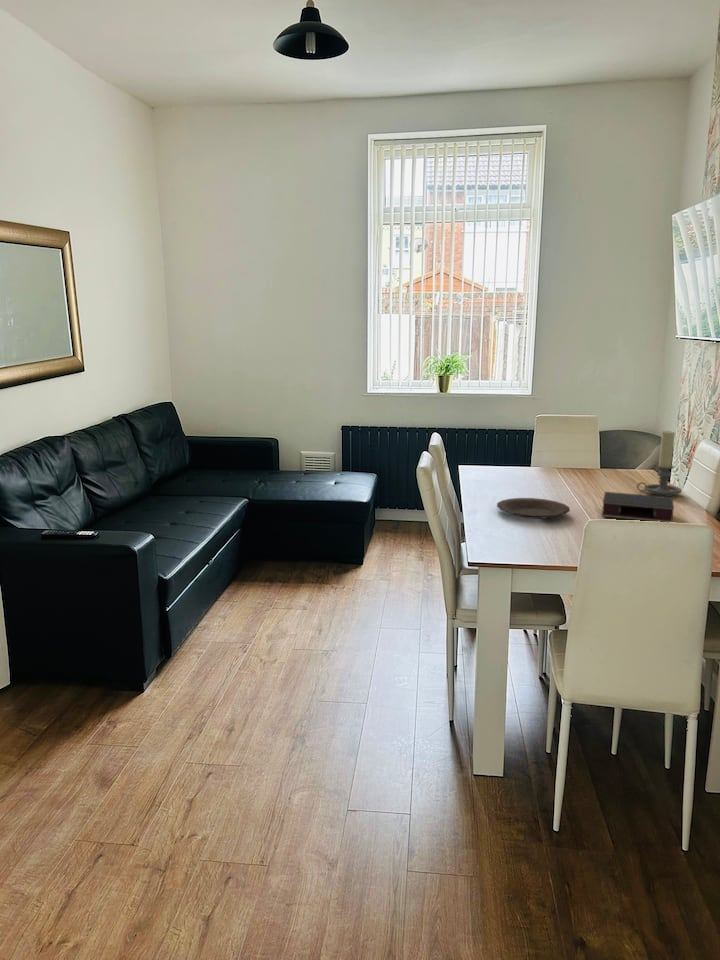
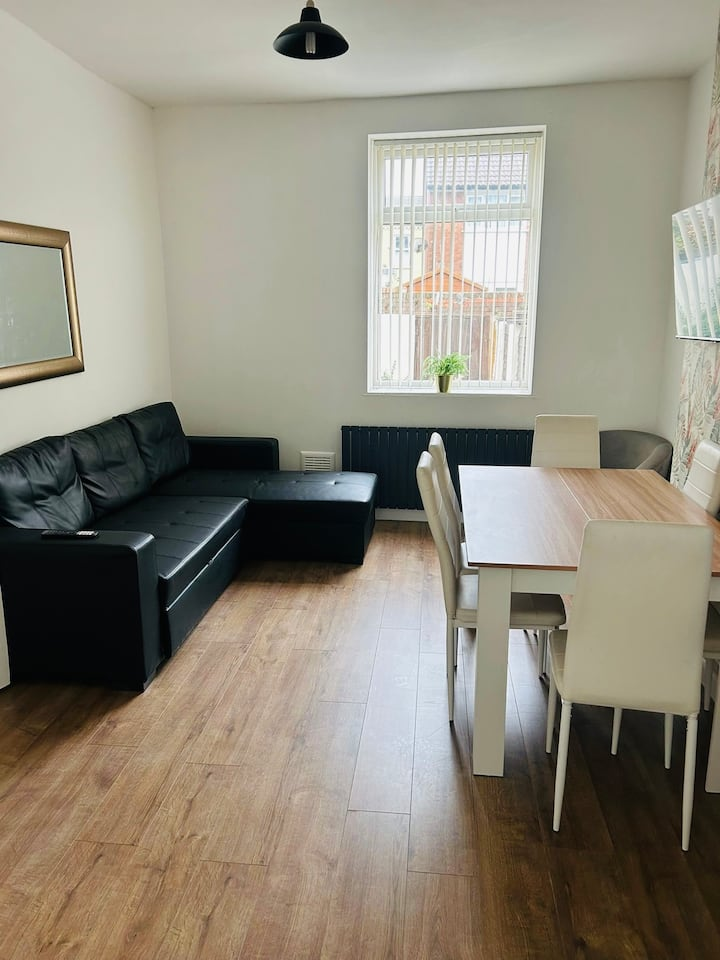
- candle holder [636,429,683,497]
- plate [496,497,571,520]
- book [601,491,675,523]
